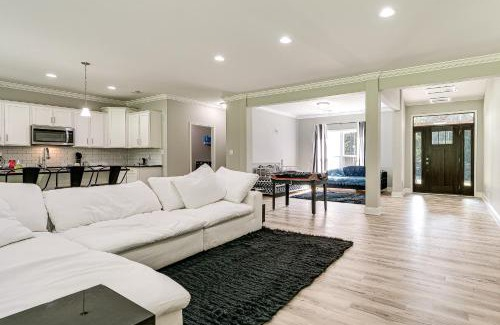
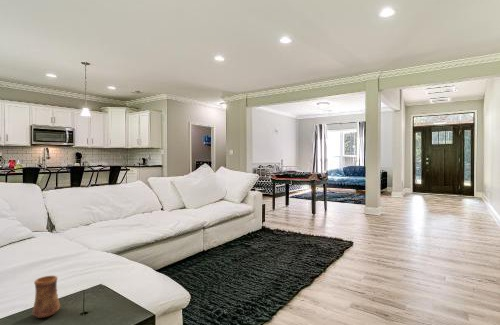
+ cup [31,275,61,319]
